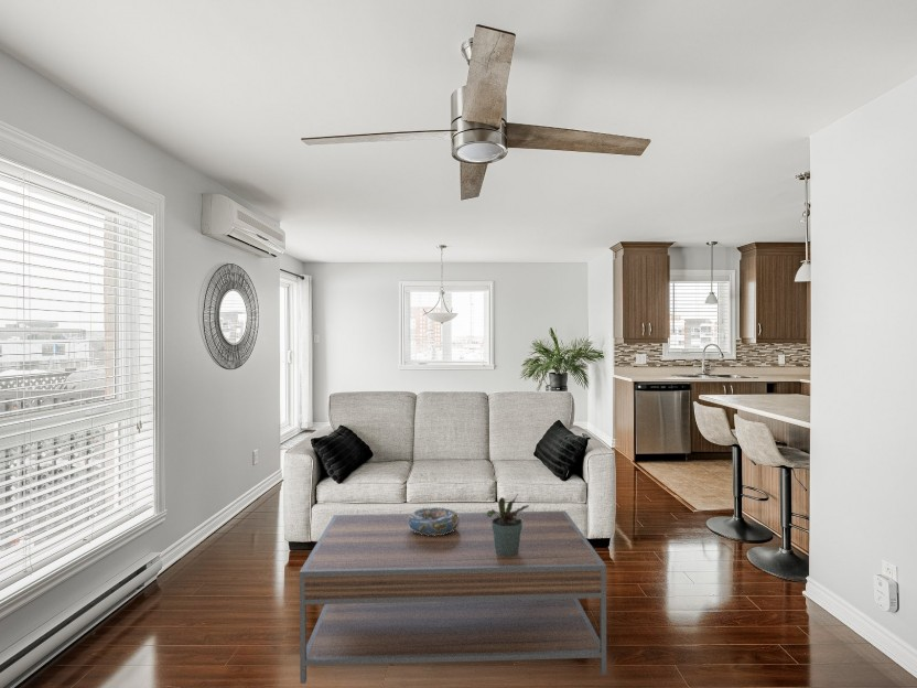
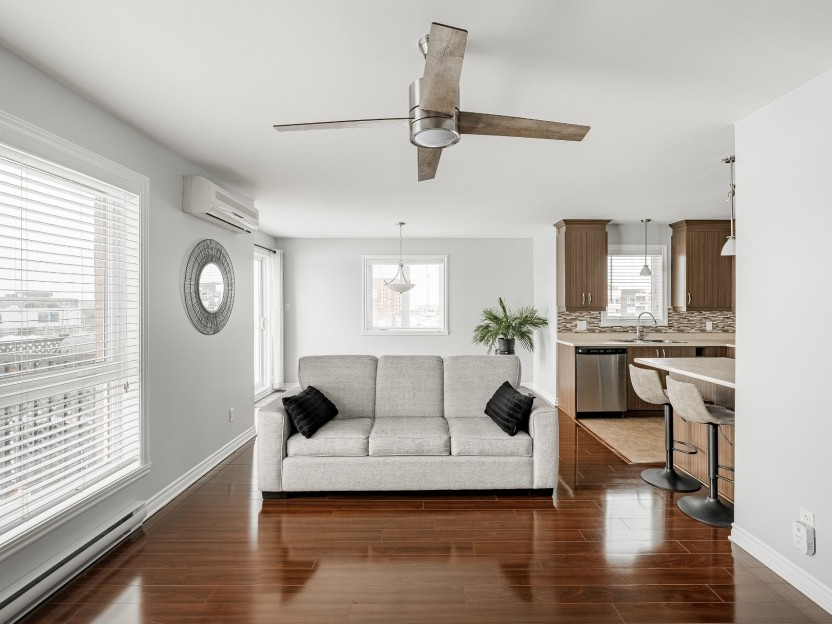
- decorative bowl [408,506,460,536]
- potted plant [486,495,530,556]
- coffee table [299,509,607,685]
